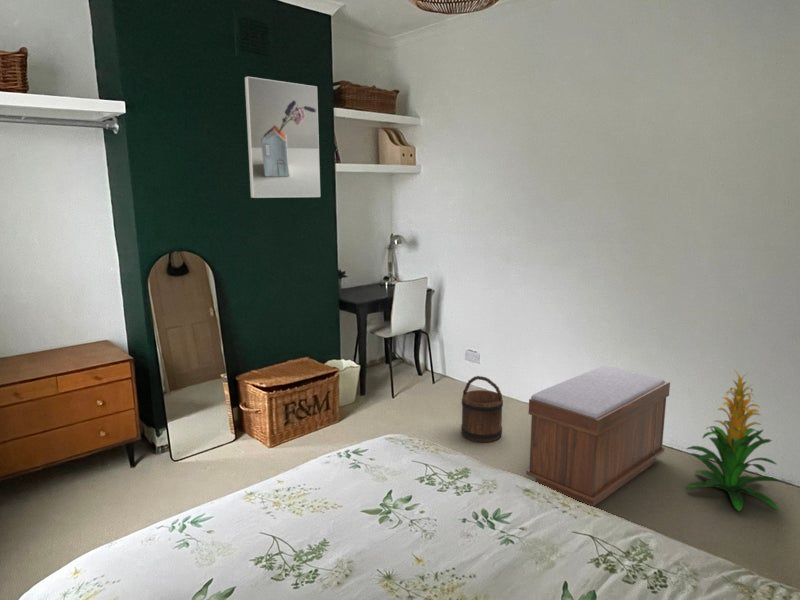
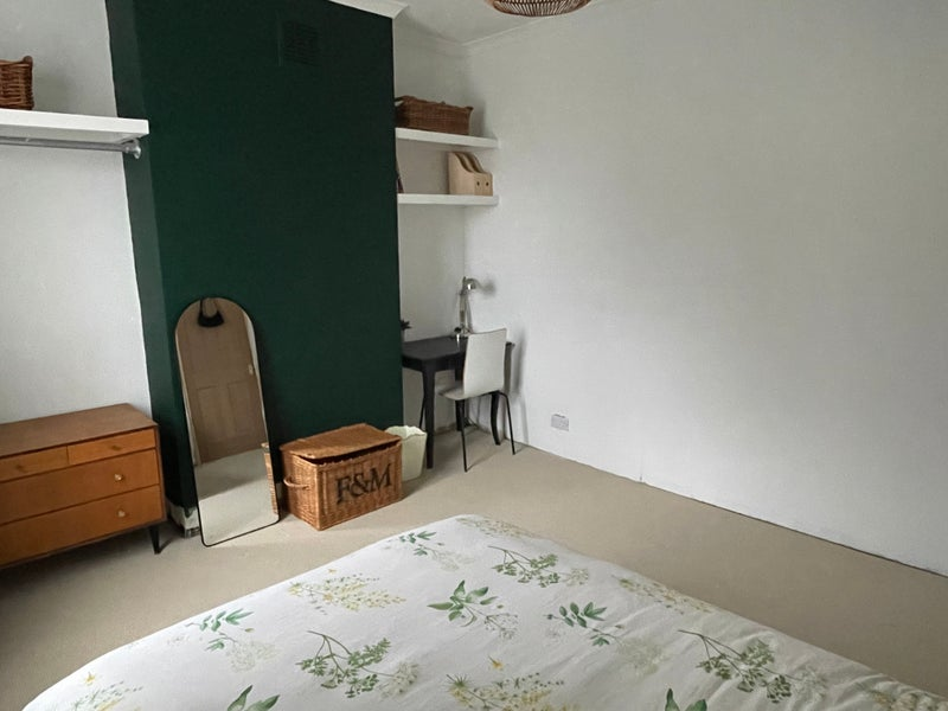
- bench [525,365,671,508]
- indoor plant [685,369,781,512]
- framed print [244,76,321,199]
- bucket [460,375,504,443]
